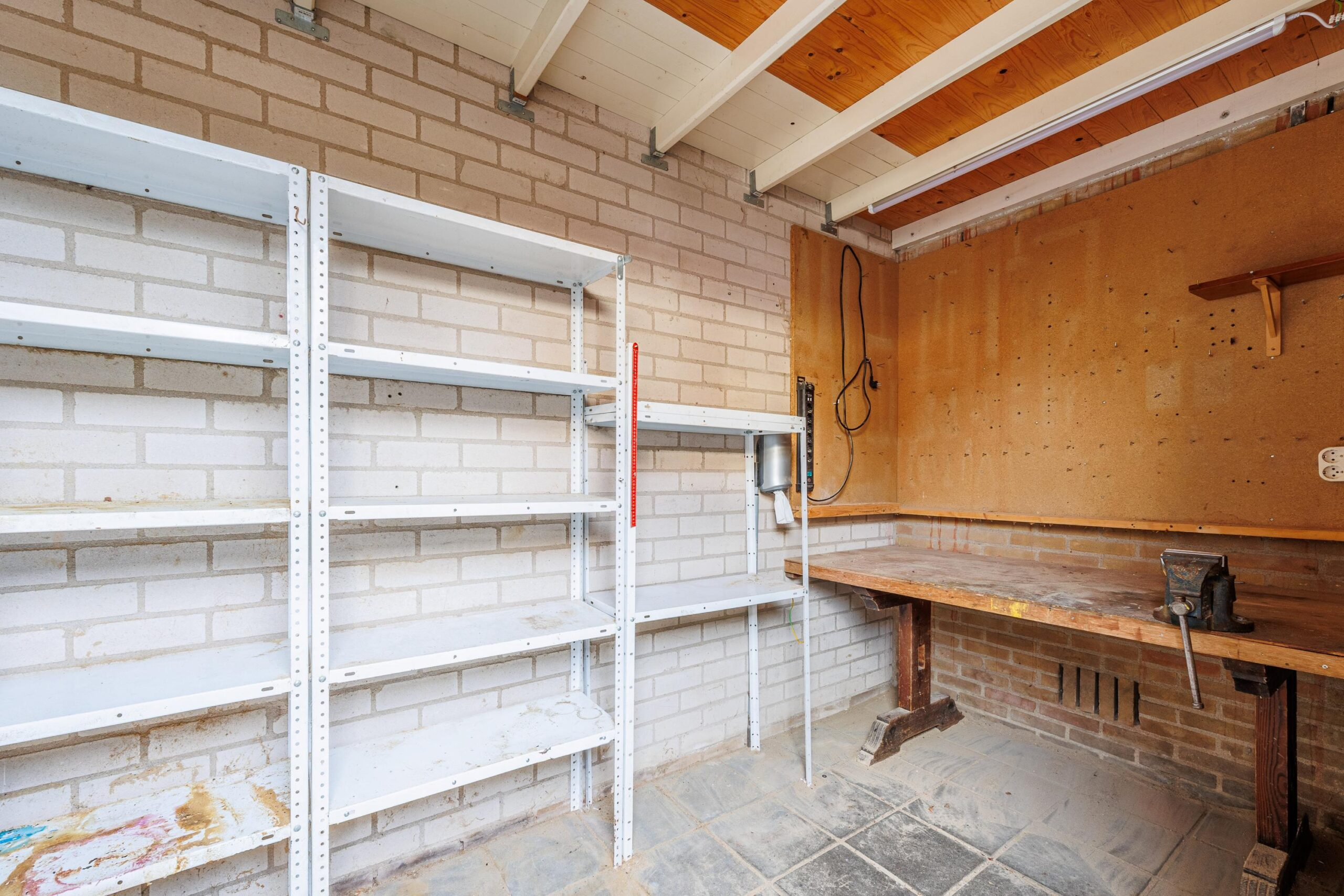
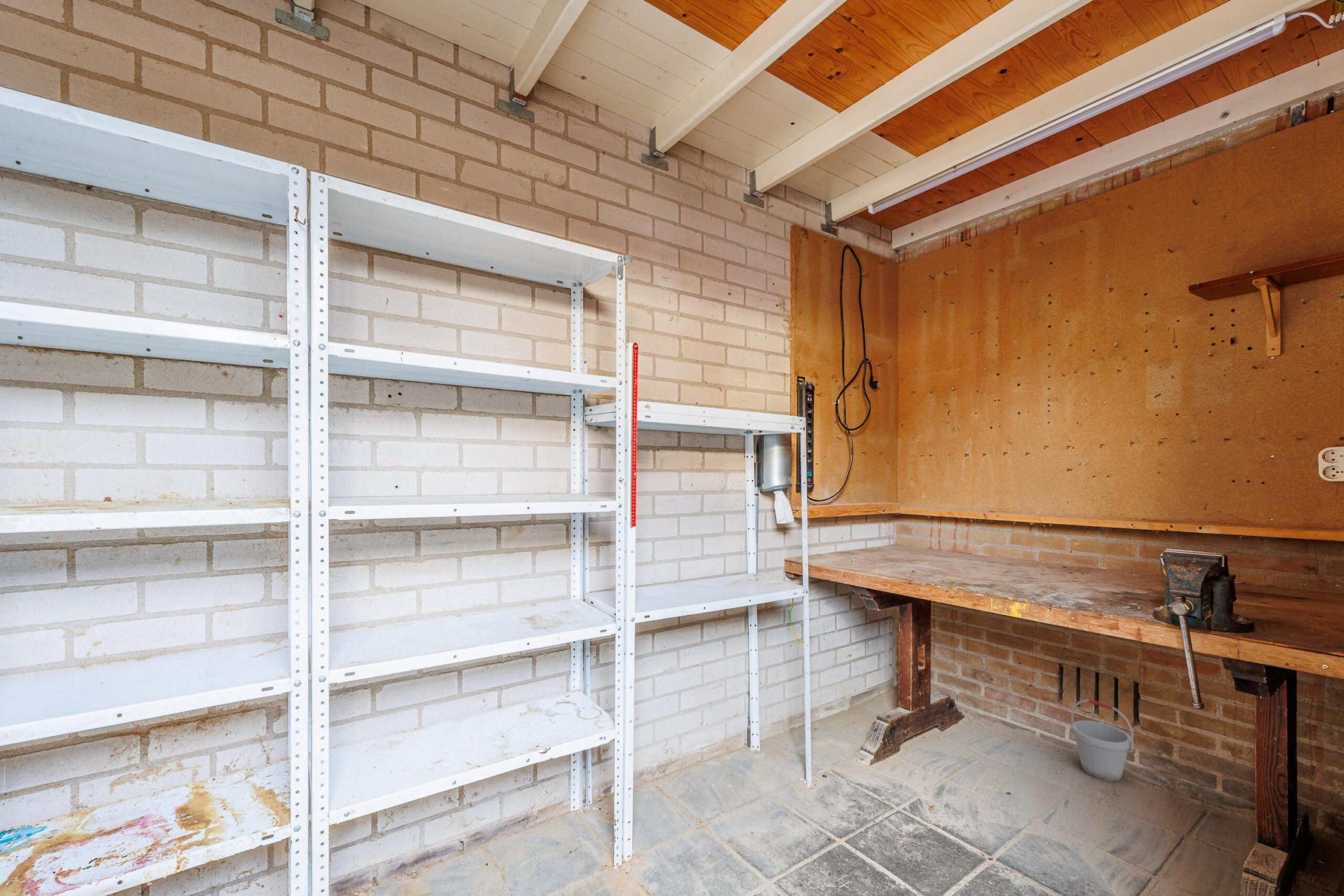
+ bucket [1070,699,1134,782]
